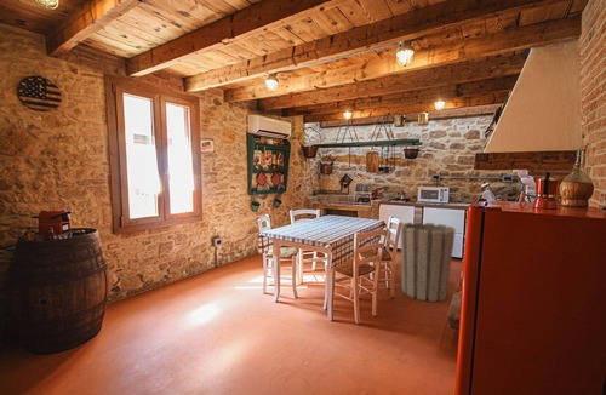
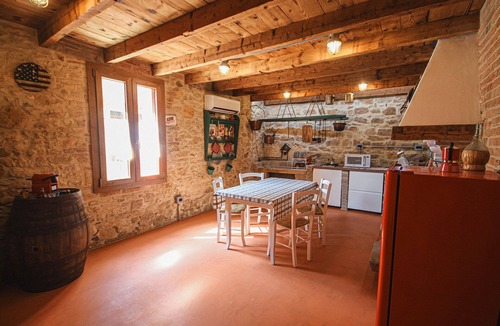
- trash can [400,221,457,303]
